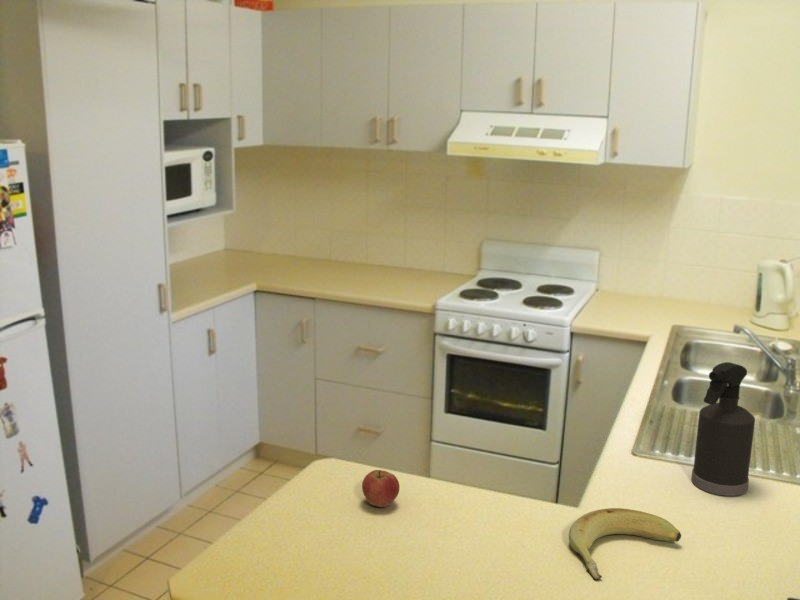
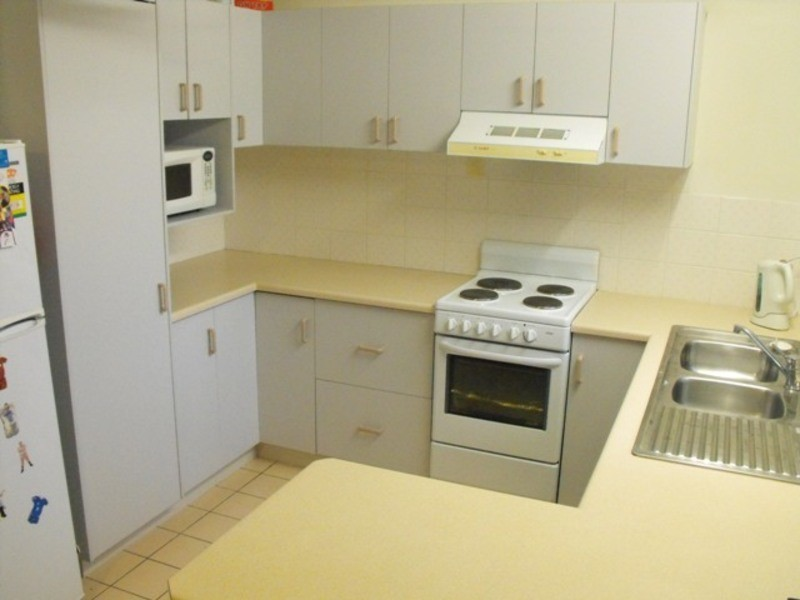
- spray bottle [690,361,756,497]
- apple [361,469,400,508]
- banana [568,507,682,581]
